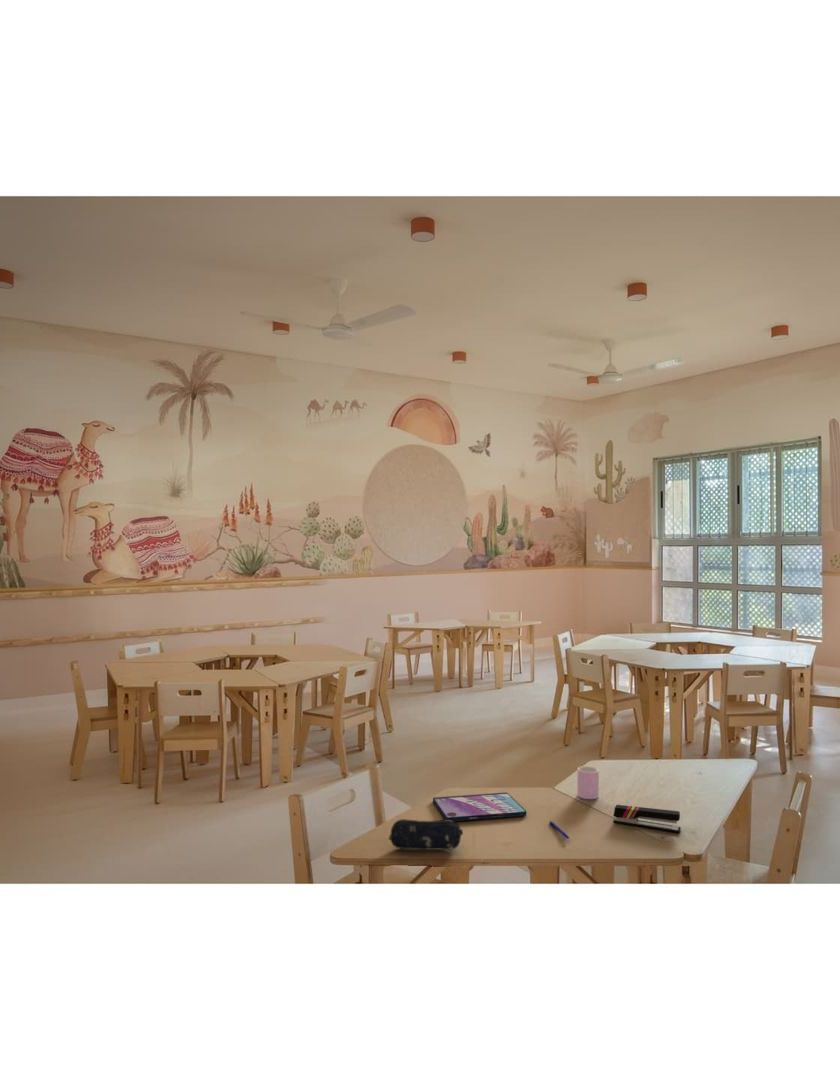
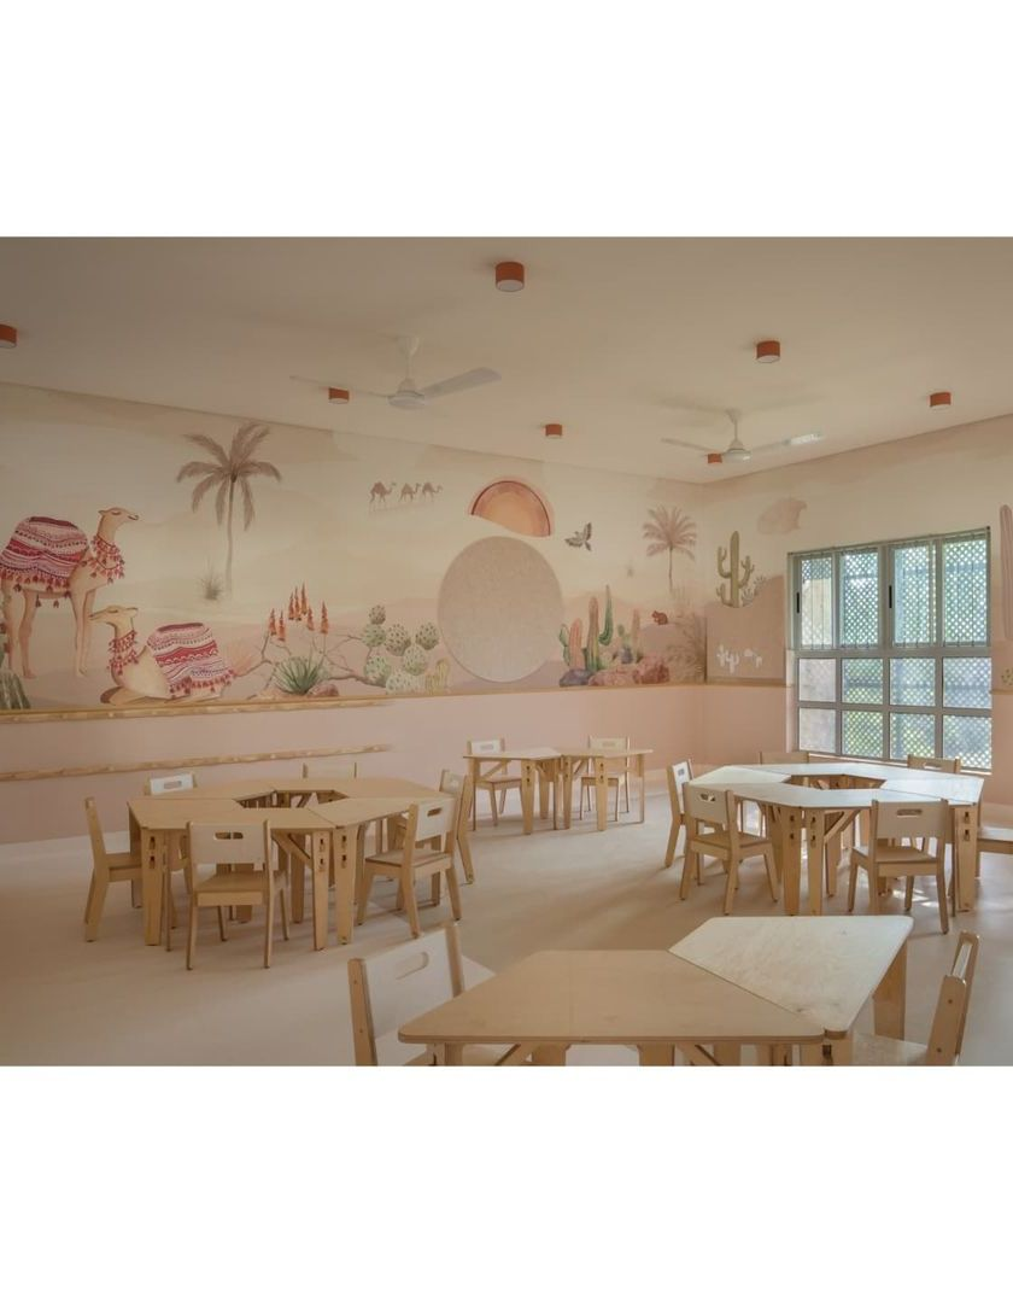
- video game case [432,791,527,822]
- pencil case [388,818,464,851]
- pen [549,820,570,840]
- stapler [612,804,682,834]
- cup [576,765,600,800]
